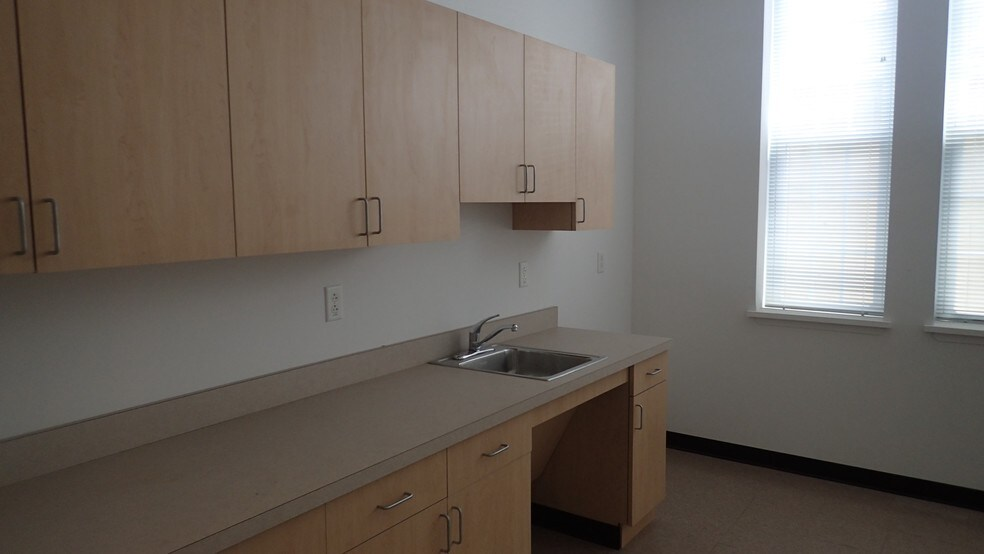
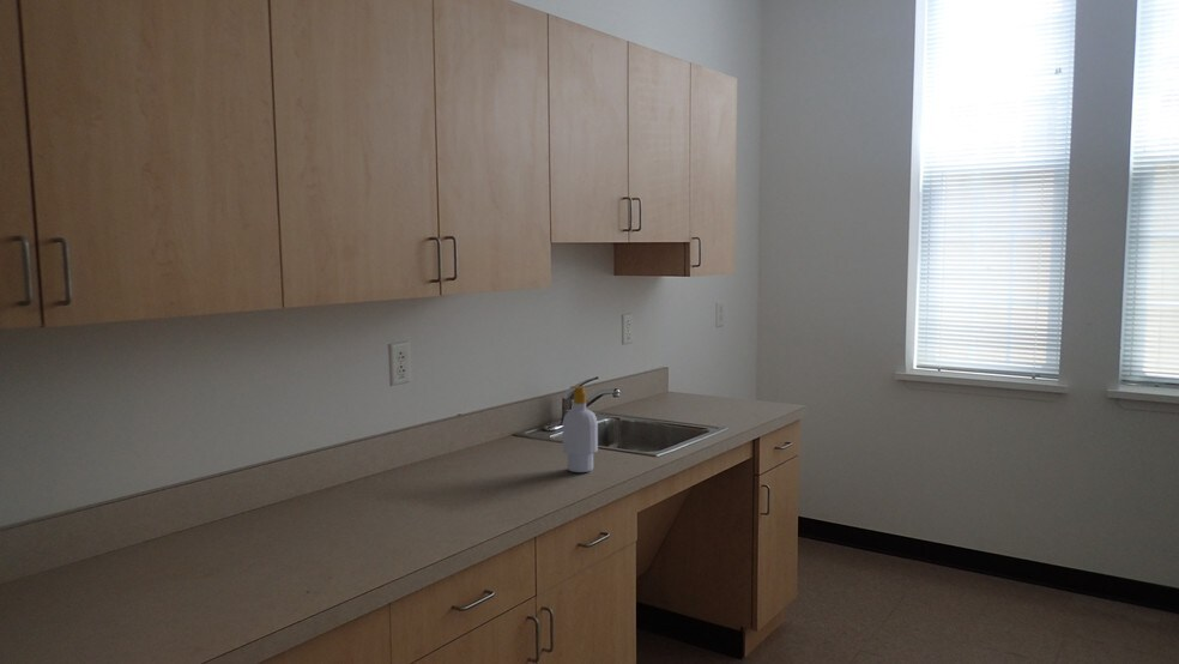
+ soap bottle [561,385,599,473]
